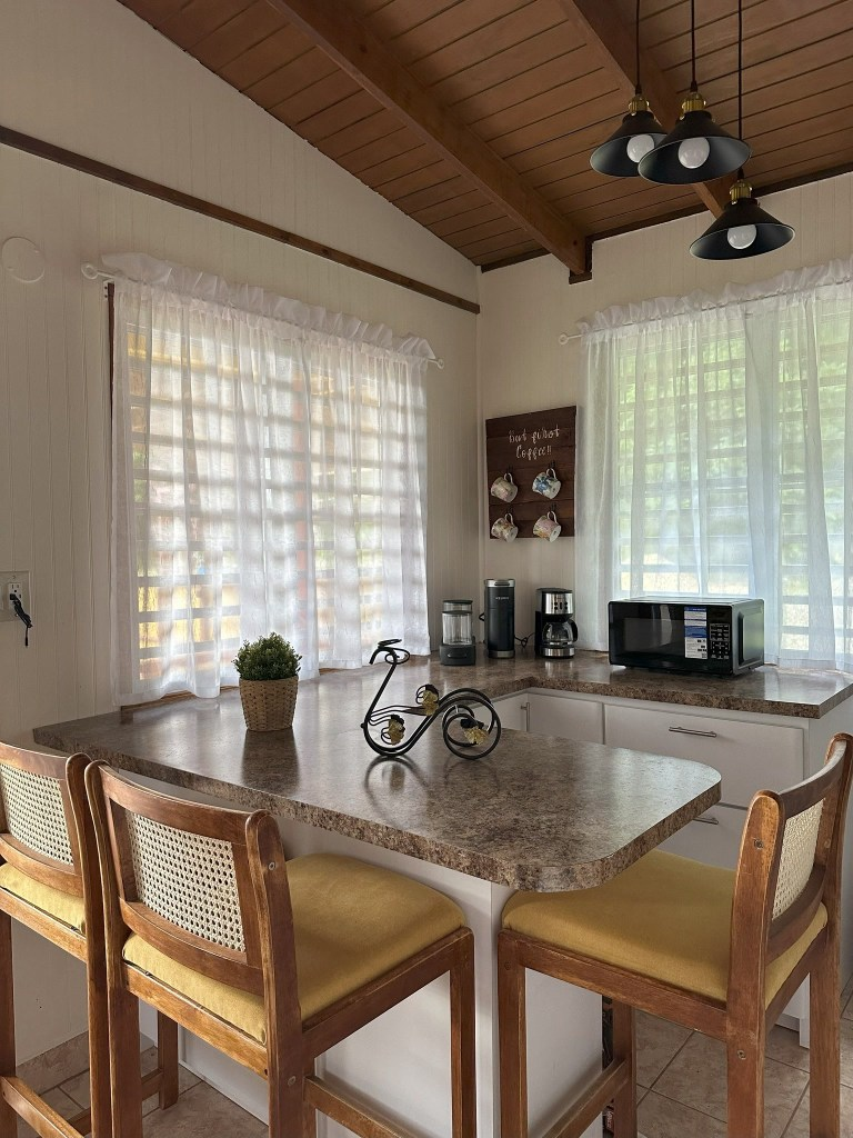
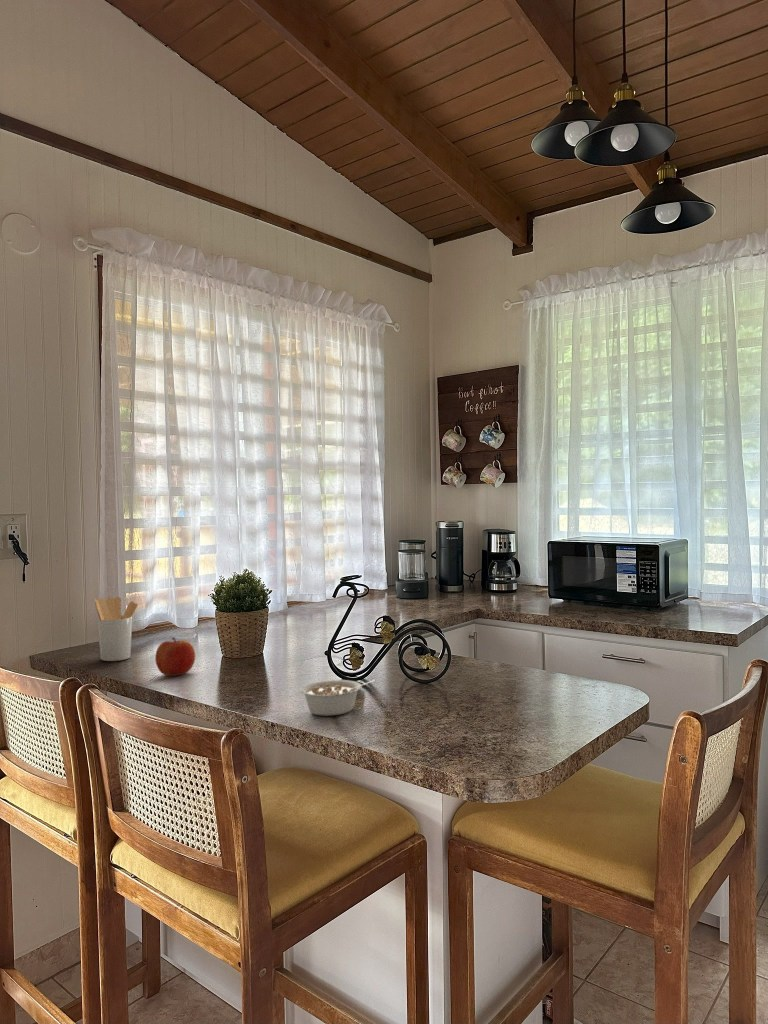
+ legume [299,679,375,717]
+ fruit [154,637,196,677]
+ utensil holder [94,596,139,662]
